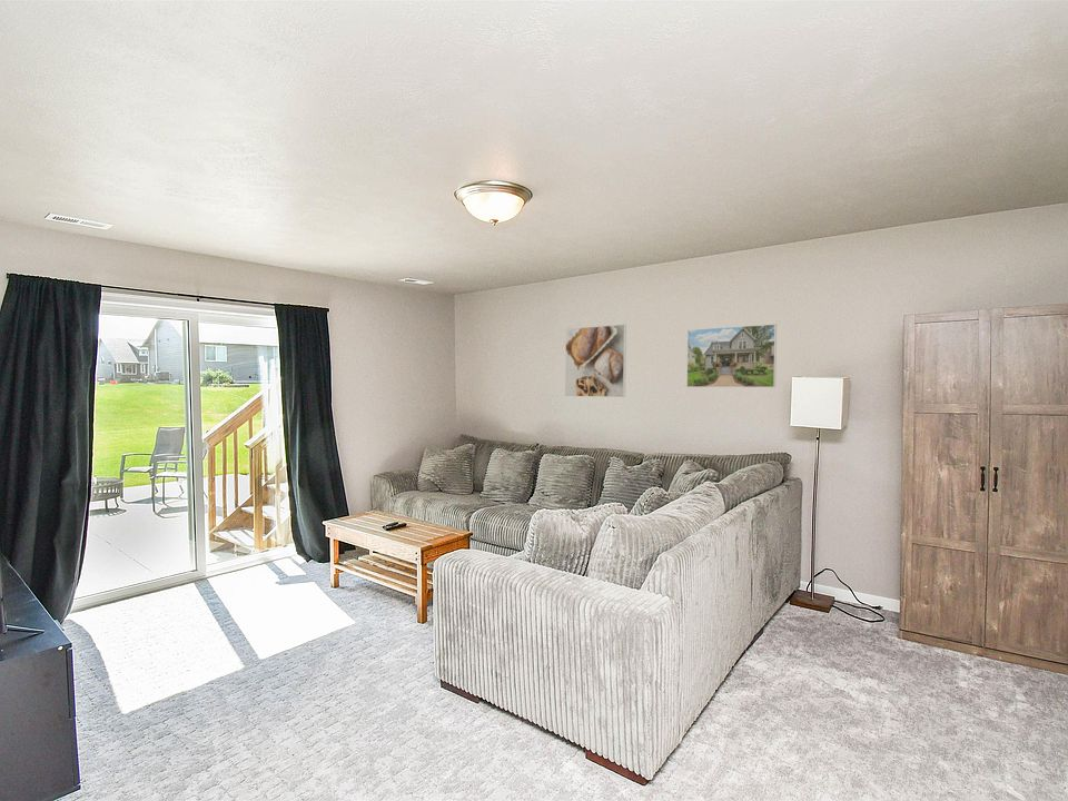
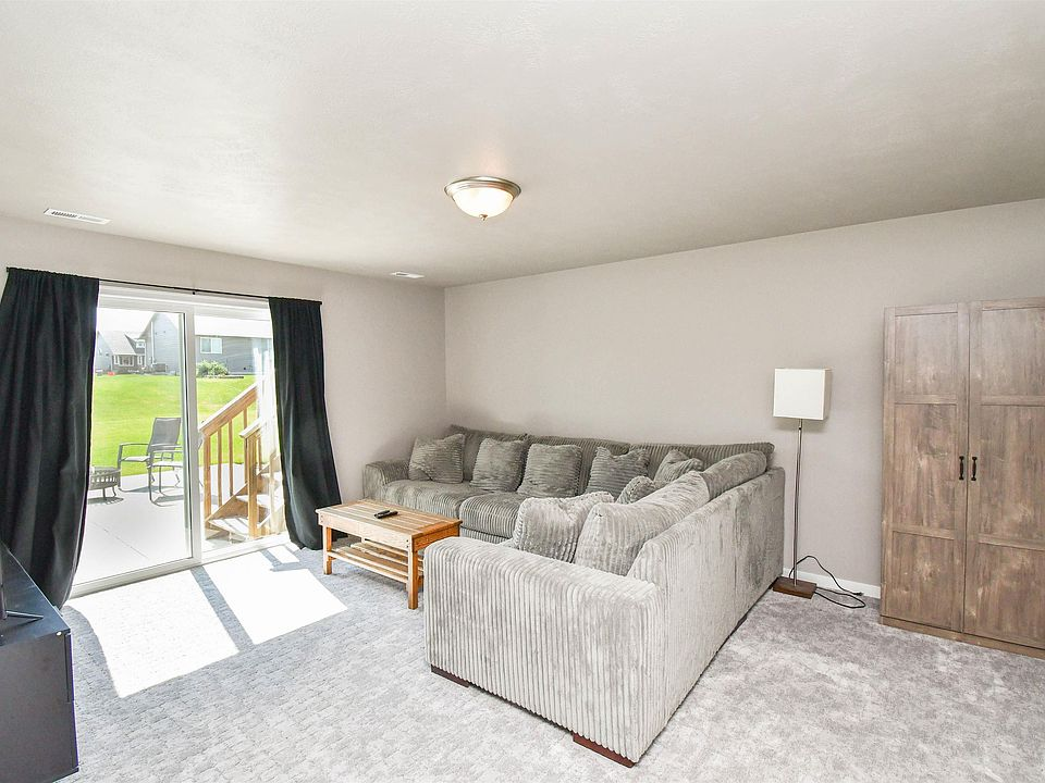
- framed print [685,323,778,388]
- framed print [564,324,627,398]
